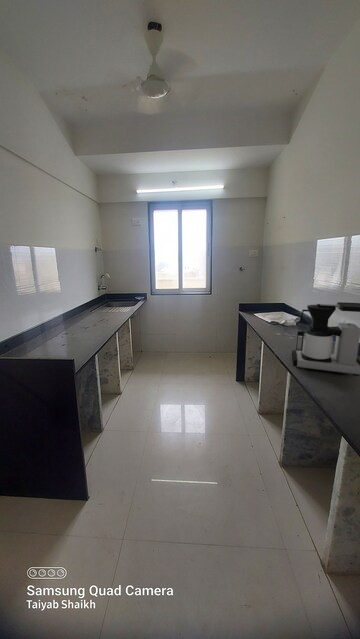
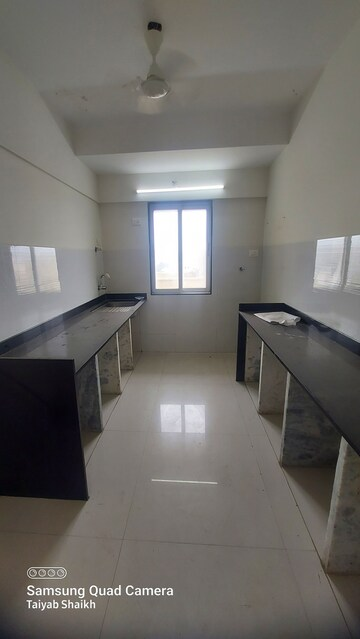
- coffee maker [291,301,360,377]
